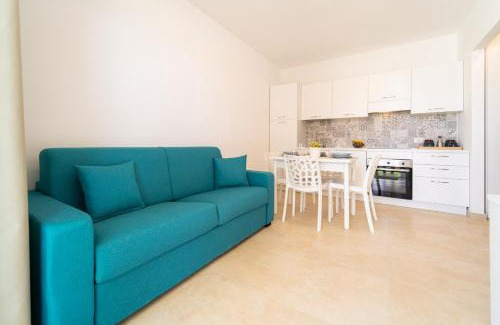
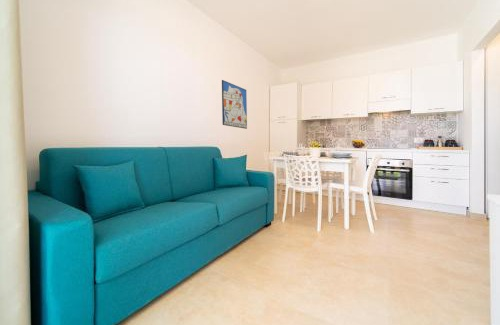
+ wall art [221,79,248,130]
